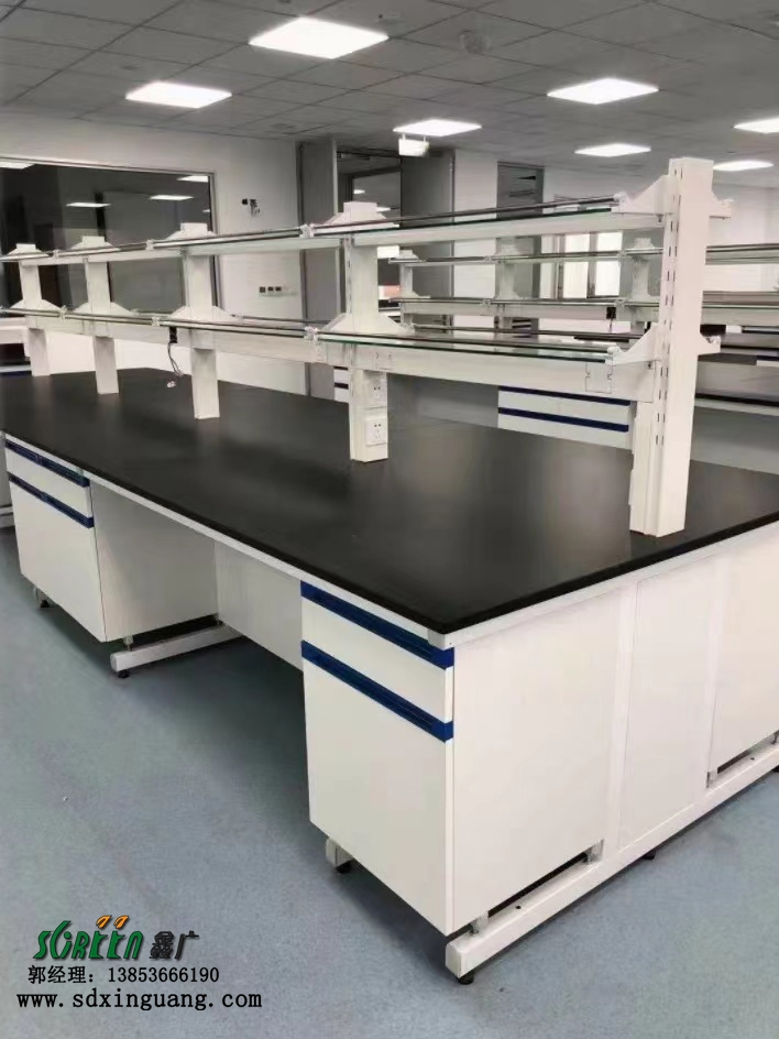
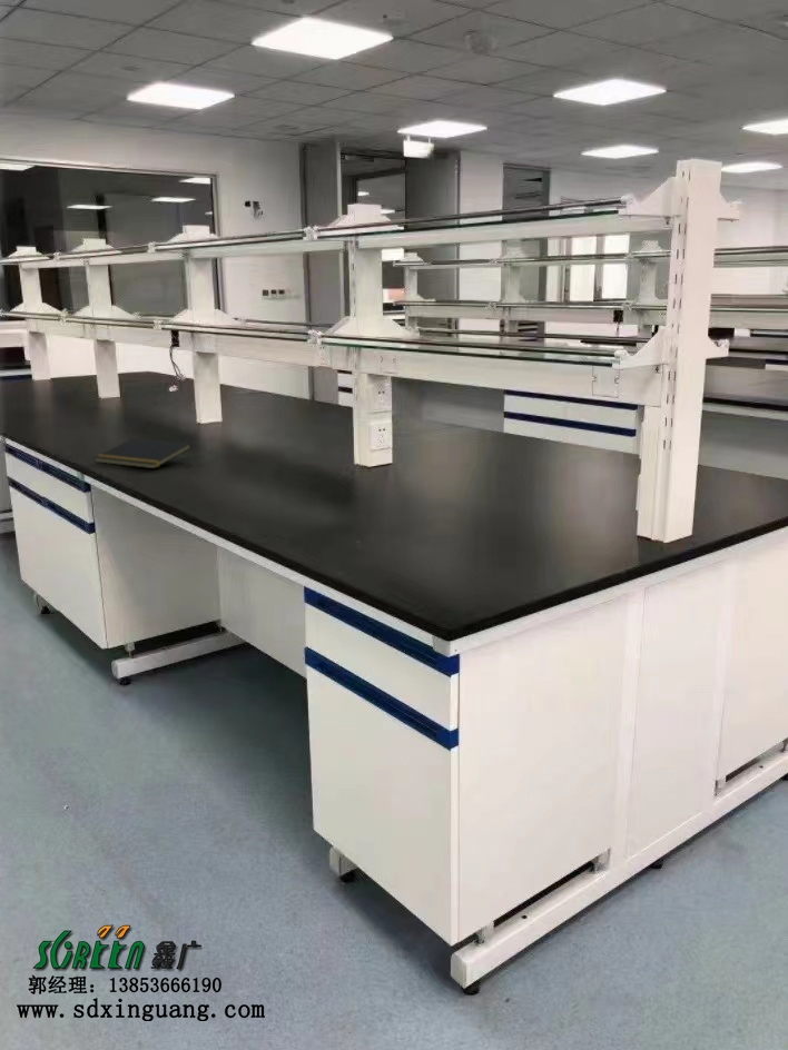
+ notepad [93,437,193,469]
